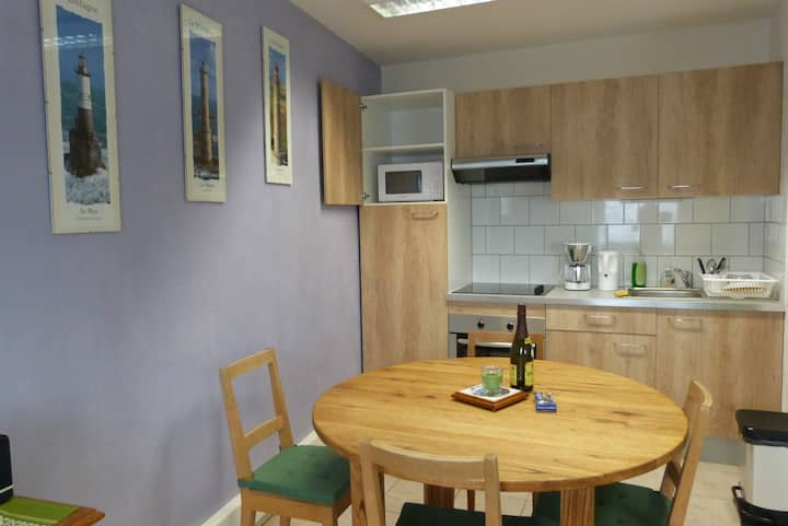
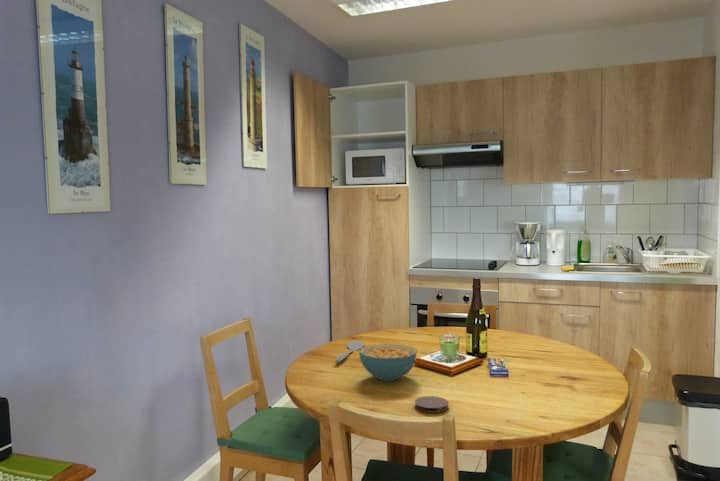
+ cereal bowl [358,343,418,382]
+ coaster [414,395,449,414]
+ spatula [334,340,367,363]
